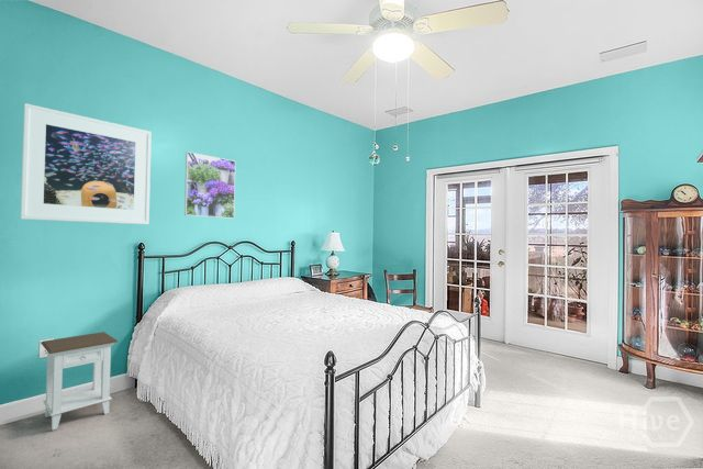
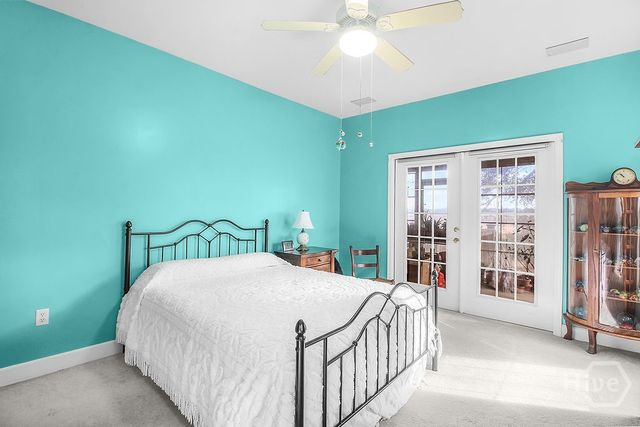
- nightstand [40,331,119,431]
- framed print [19,102,153,225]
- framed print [183,150,236,220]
